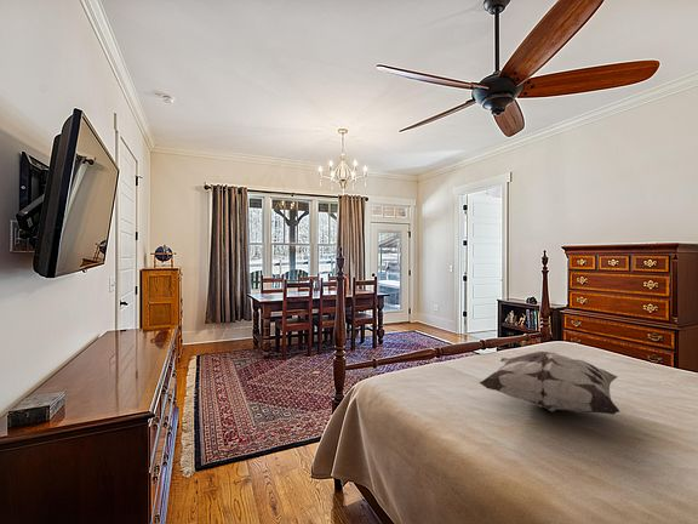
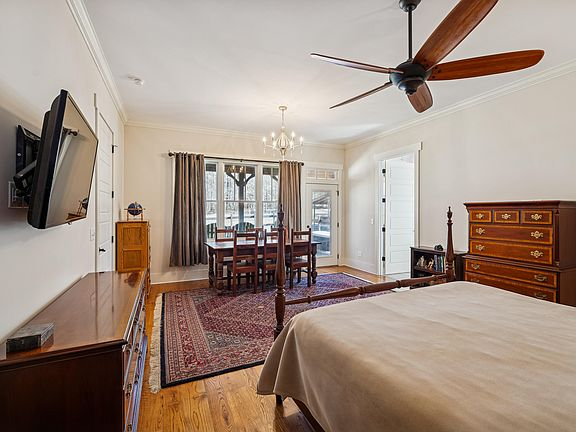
- decorative pillow [477,349,620,415]
